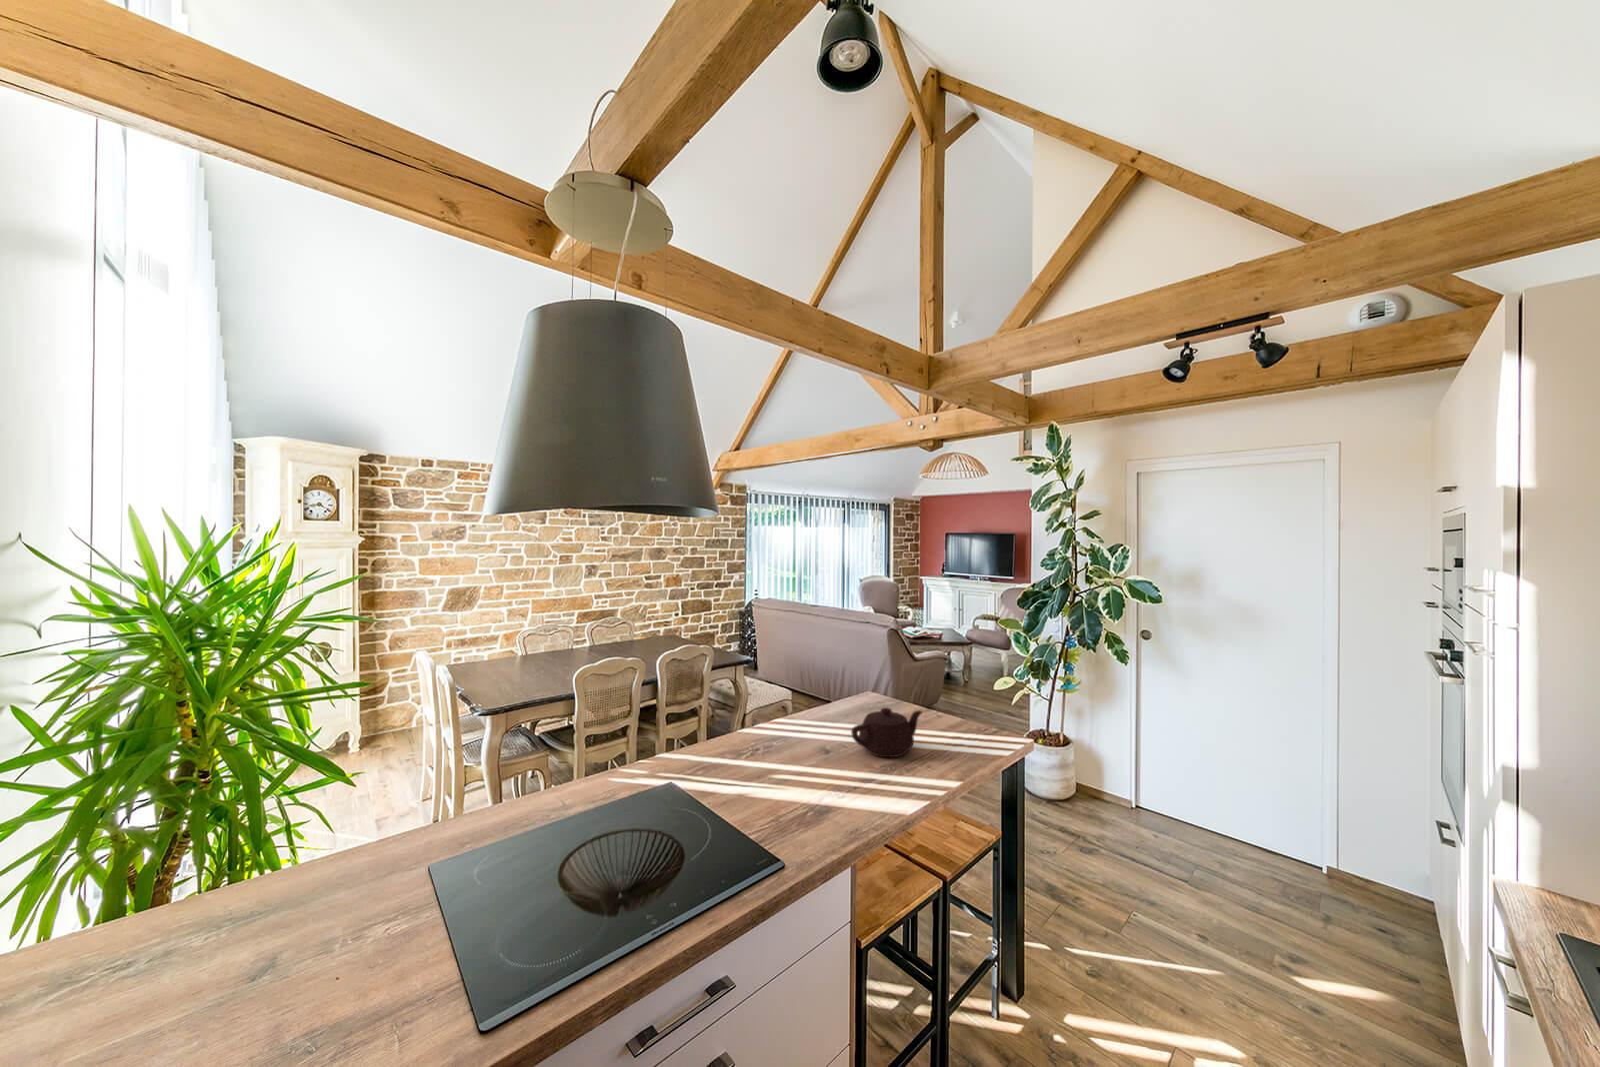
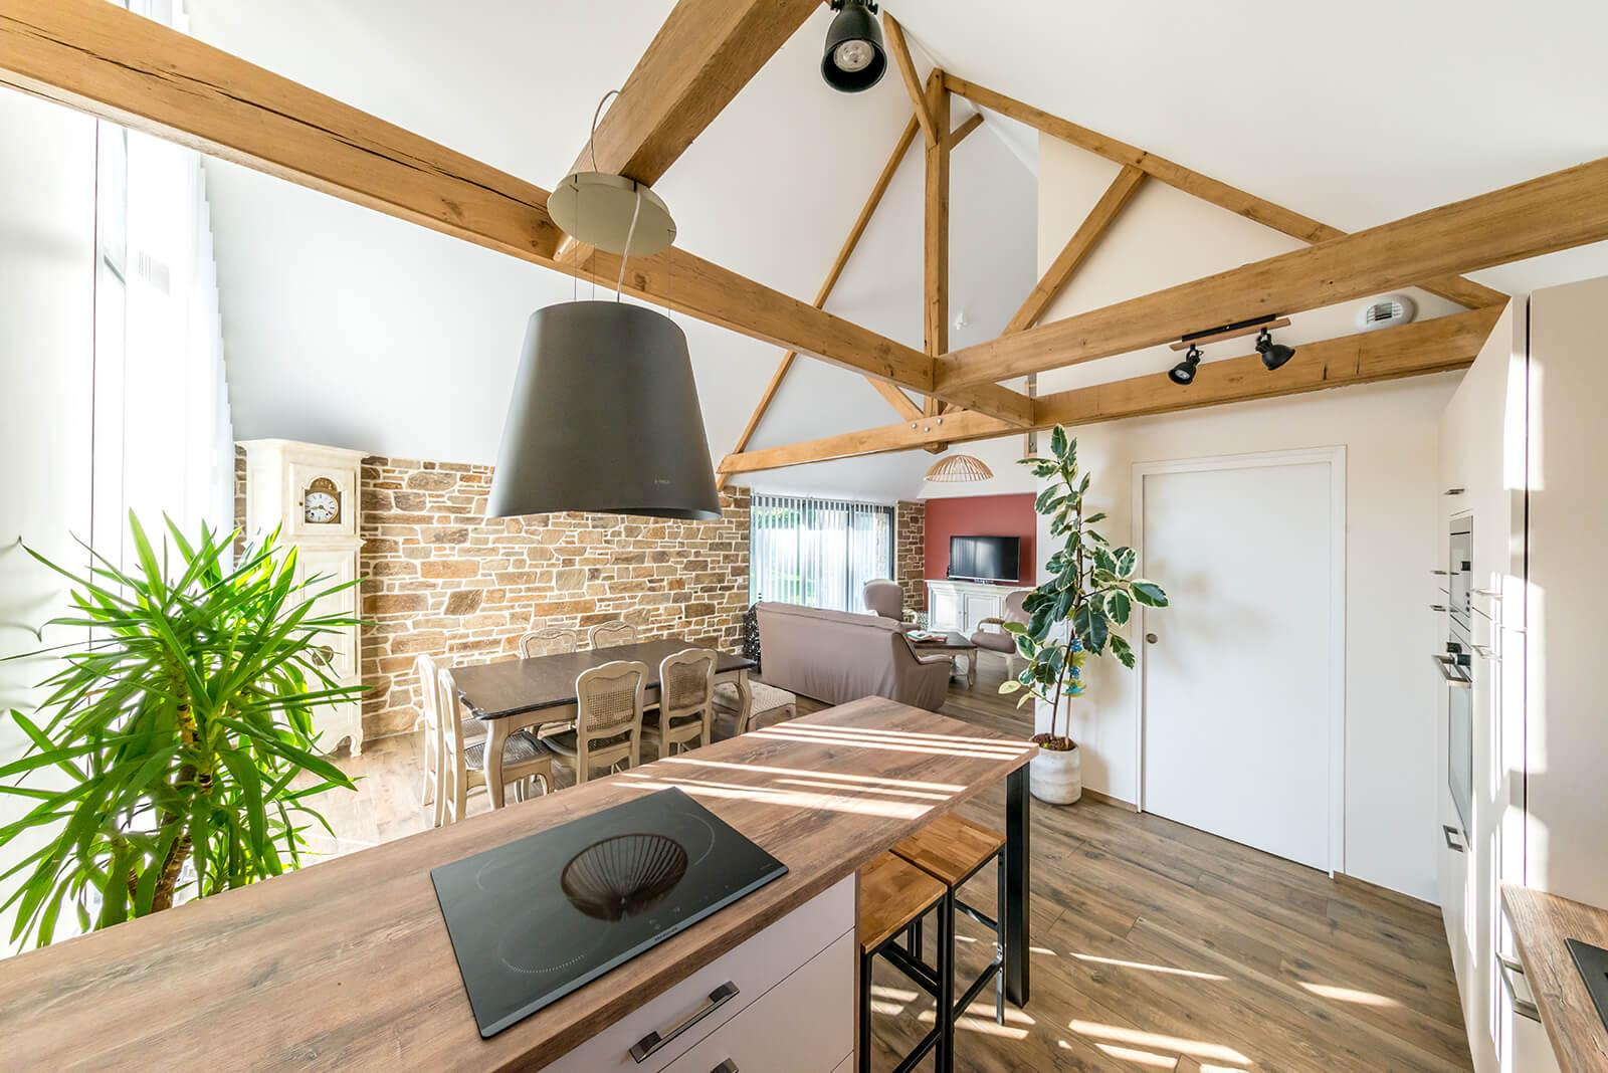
- teapot [849,706,923,759]
